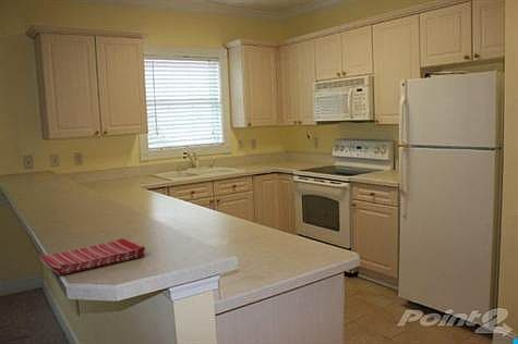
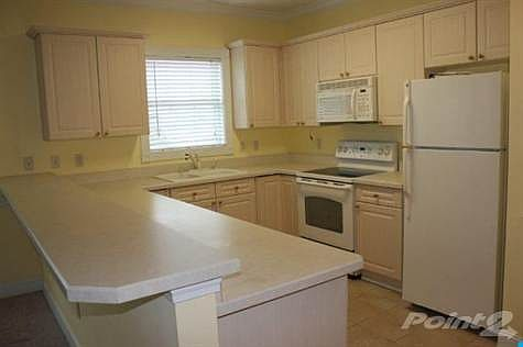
- dish towel [38,237,146,277]
